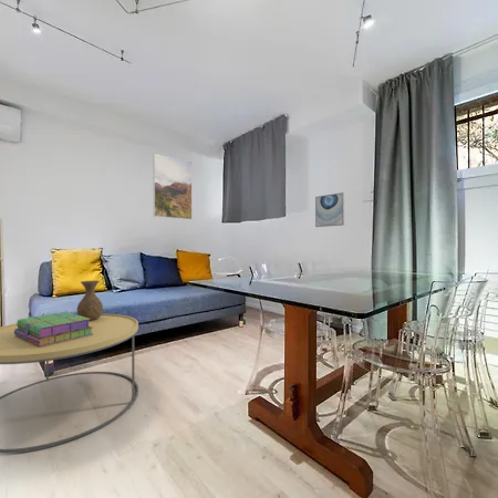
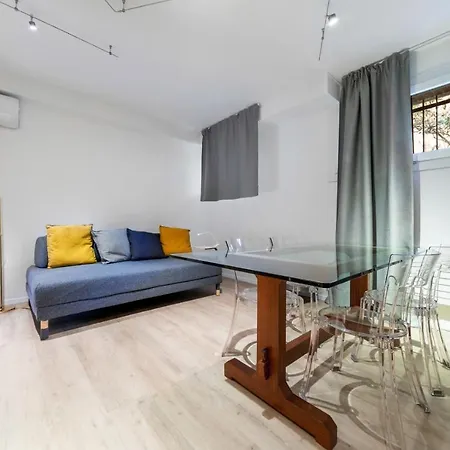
- vase [76,280,104,321]
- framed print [153,153,193,220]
- coffee table [0,313,139,454]
- wall art [314,191,345,228]
- stack of books [14,311,93,346]
